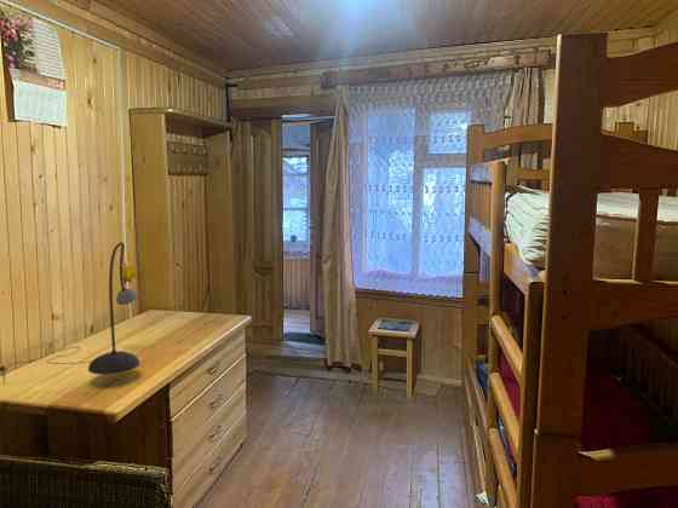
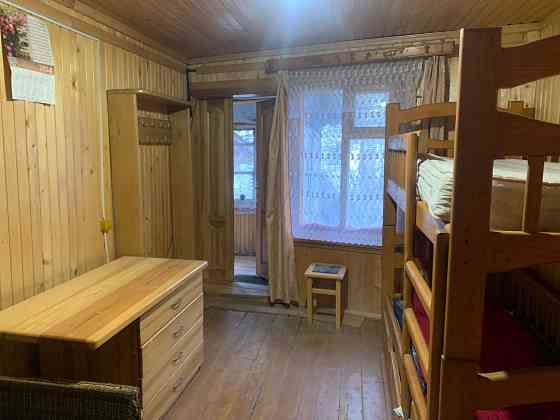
- desk lamp [0,241,140,383]
